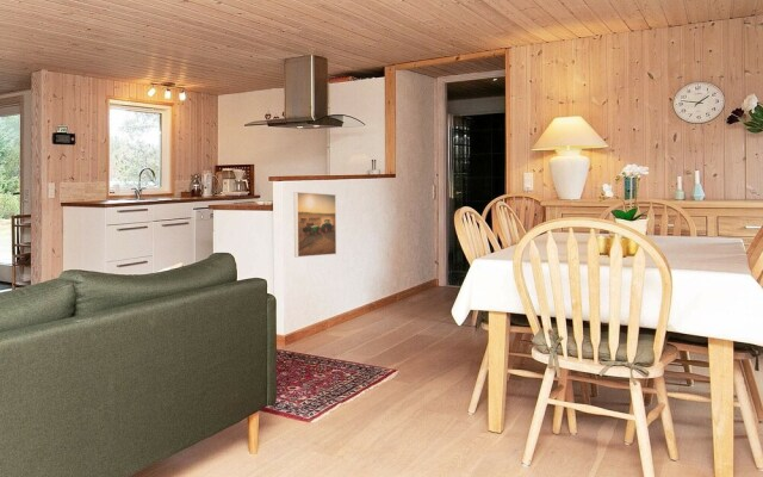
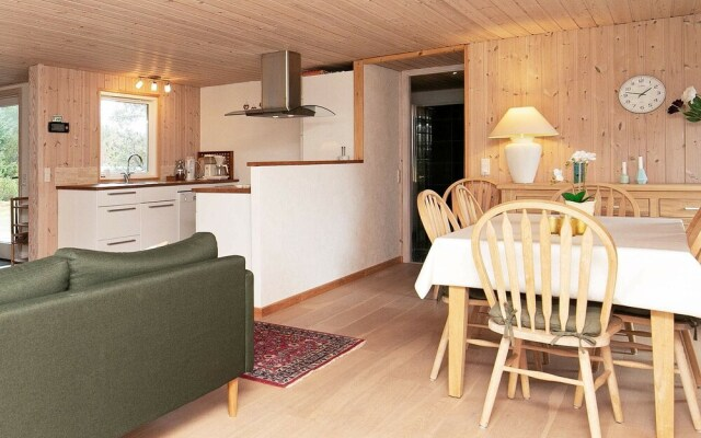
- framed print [293,191,337,259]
